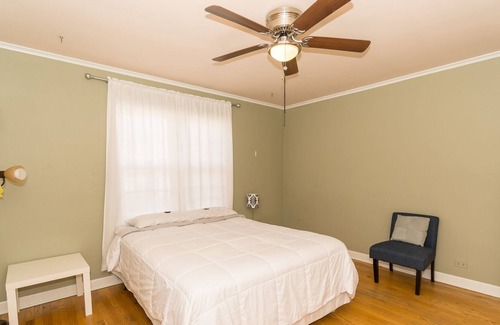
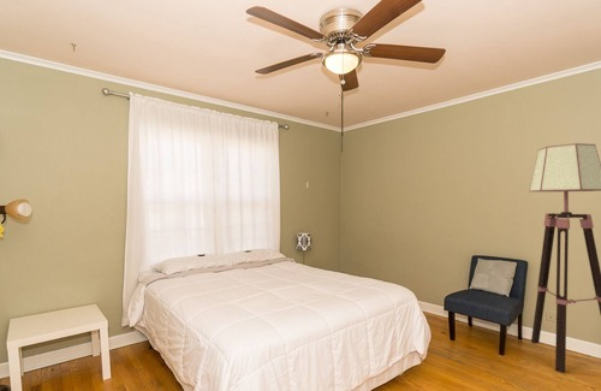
+ floor lamp [528,142,601,374]
